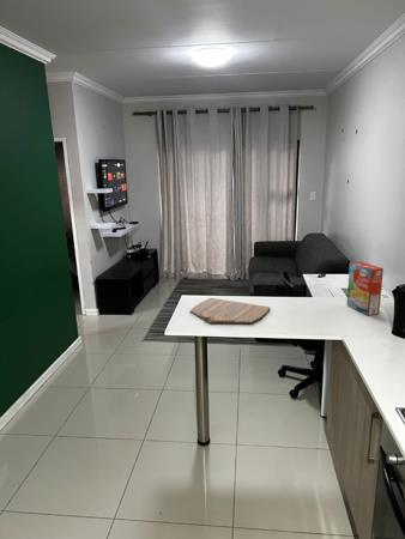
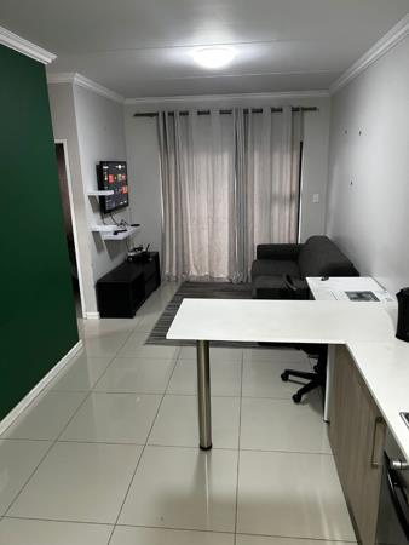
- cutting board [188,297,271,325]
- cereal box [345,261,385,316]
